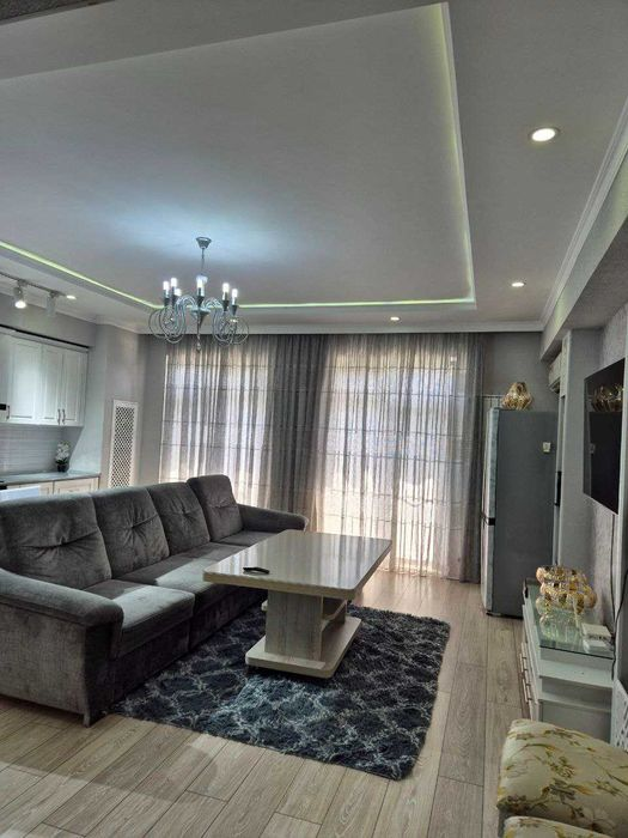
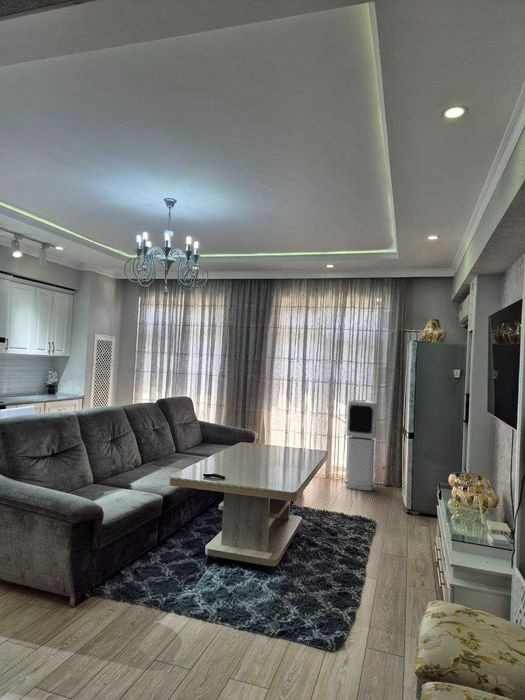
+ air purifier [343,399,378,492]
